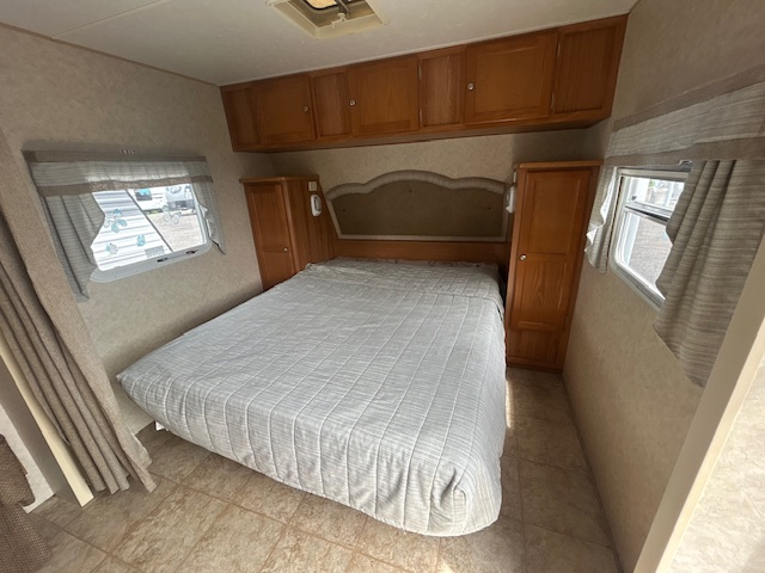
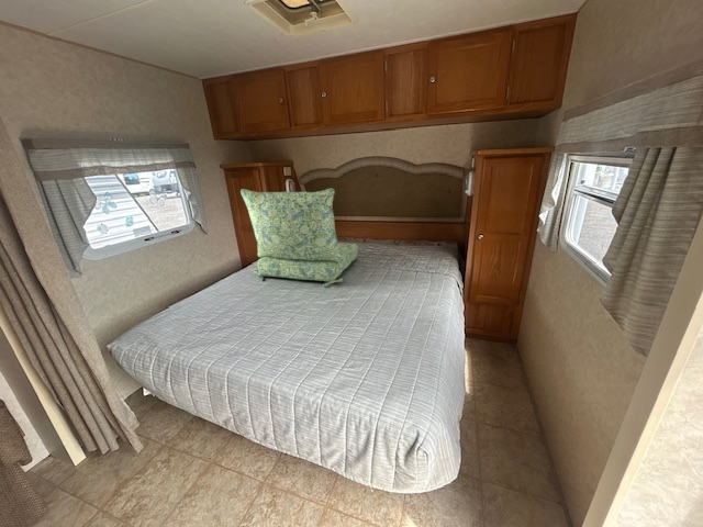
+ seat cushion [239,188,359,288]
